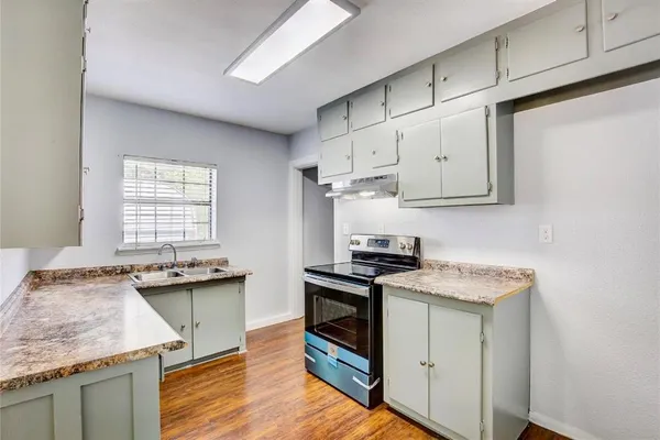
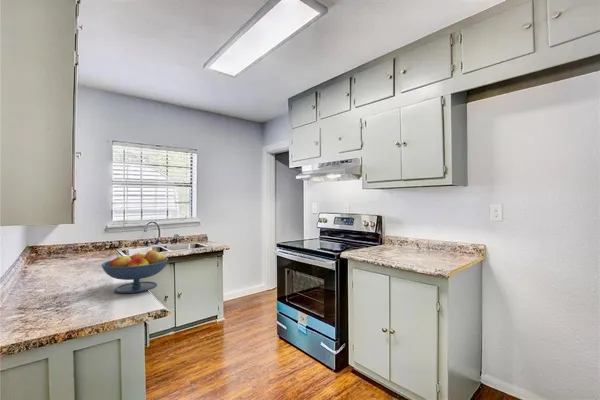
+ fruit bowl [100,248,169,294]
